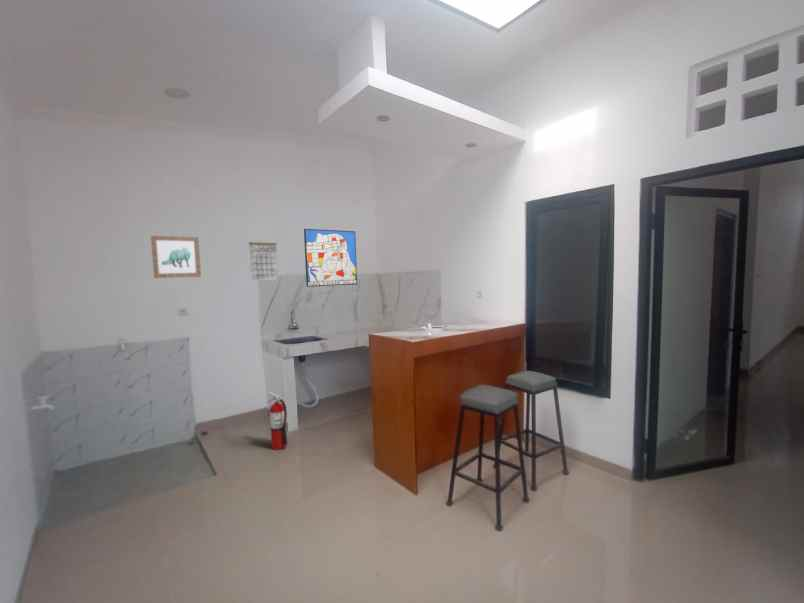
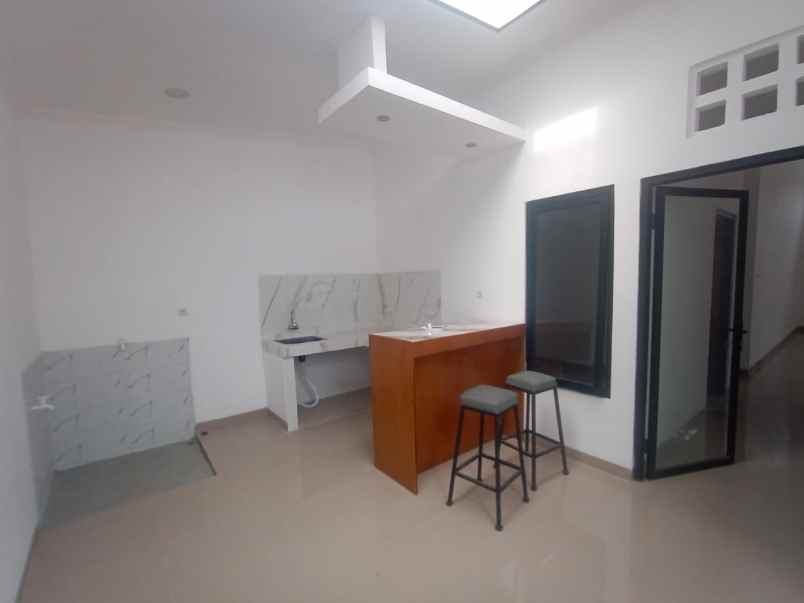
- wall art [303,228,358,288]
- calendar [248,236,279,282]
- wall art [150,235,202,279]
- fire extinguisher [267,390,288,451]
